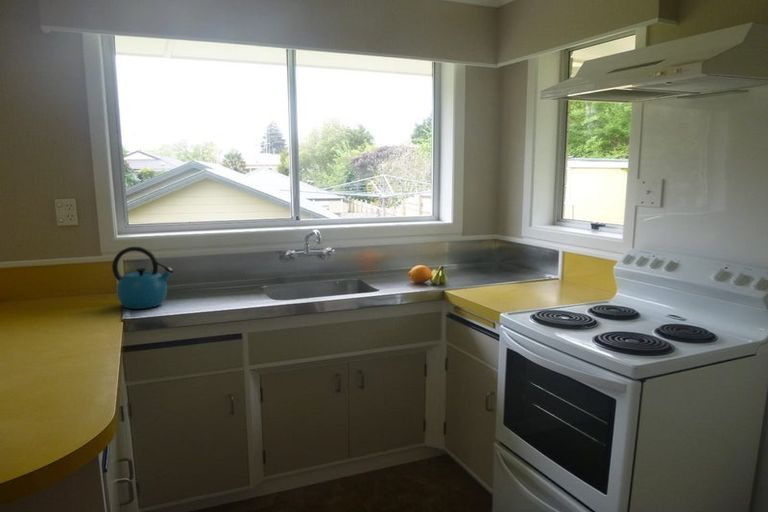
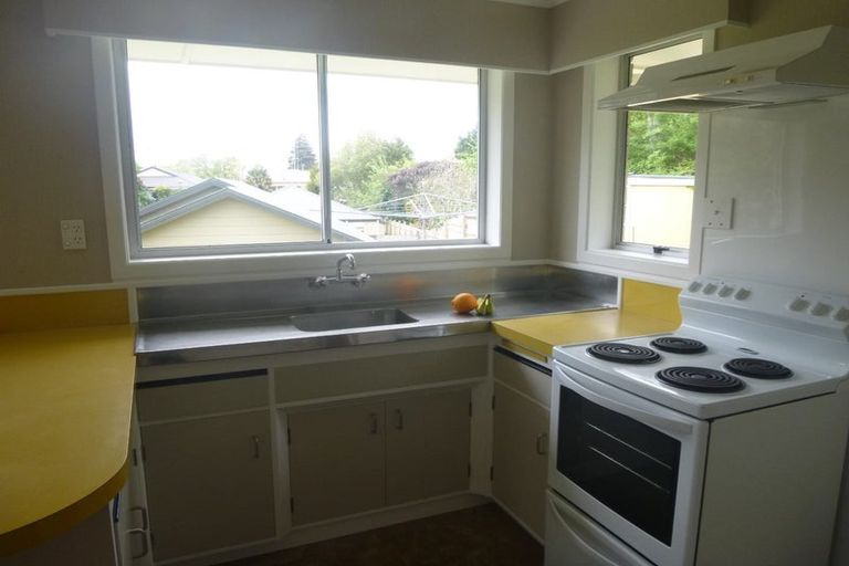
- kettle [111,246,175,310]
